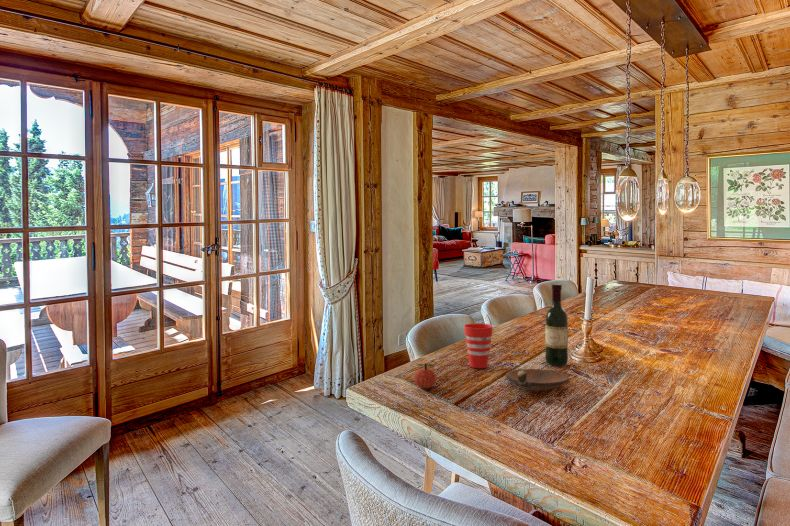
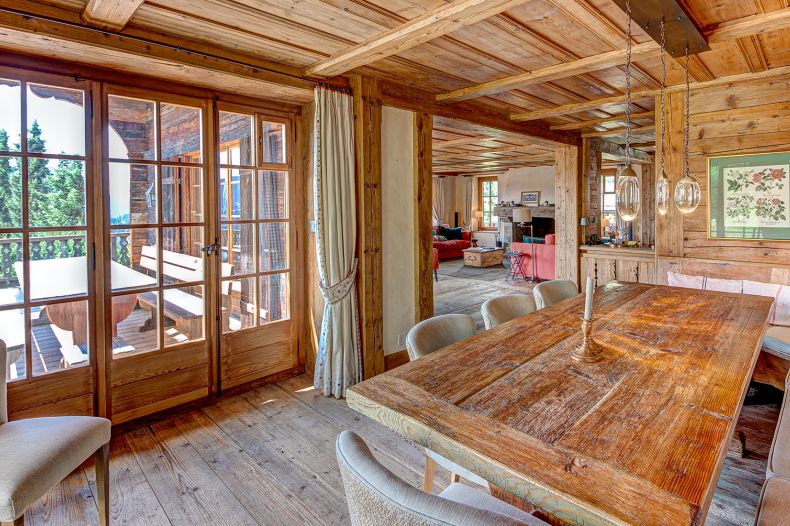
- cup [463,323,494,369]
- wine bottle [544,283,569,367]
- bowl [505,368,570,392]
- apple [414,362,437,390]
